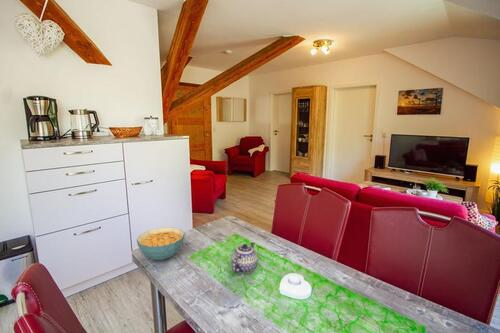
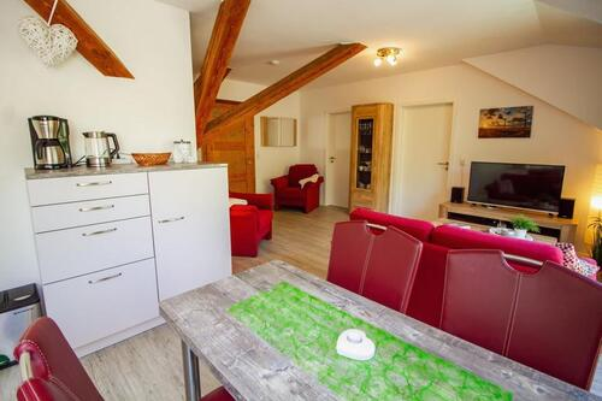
- cereal bowl [136,226,185,261]
- teapot [230,241,259,274]
